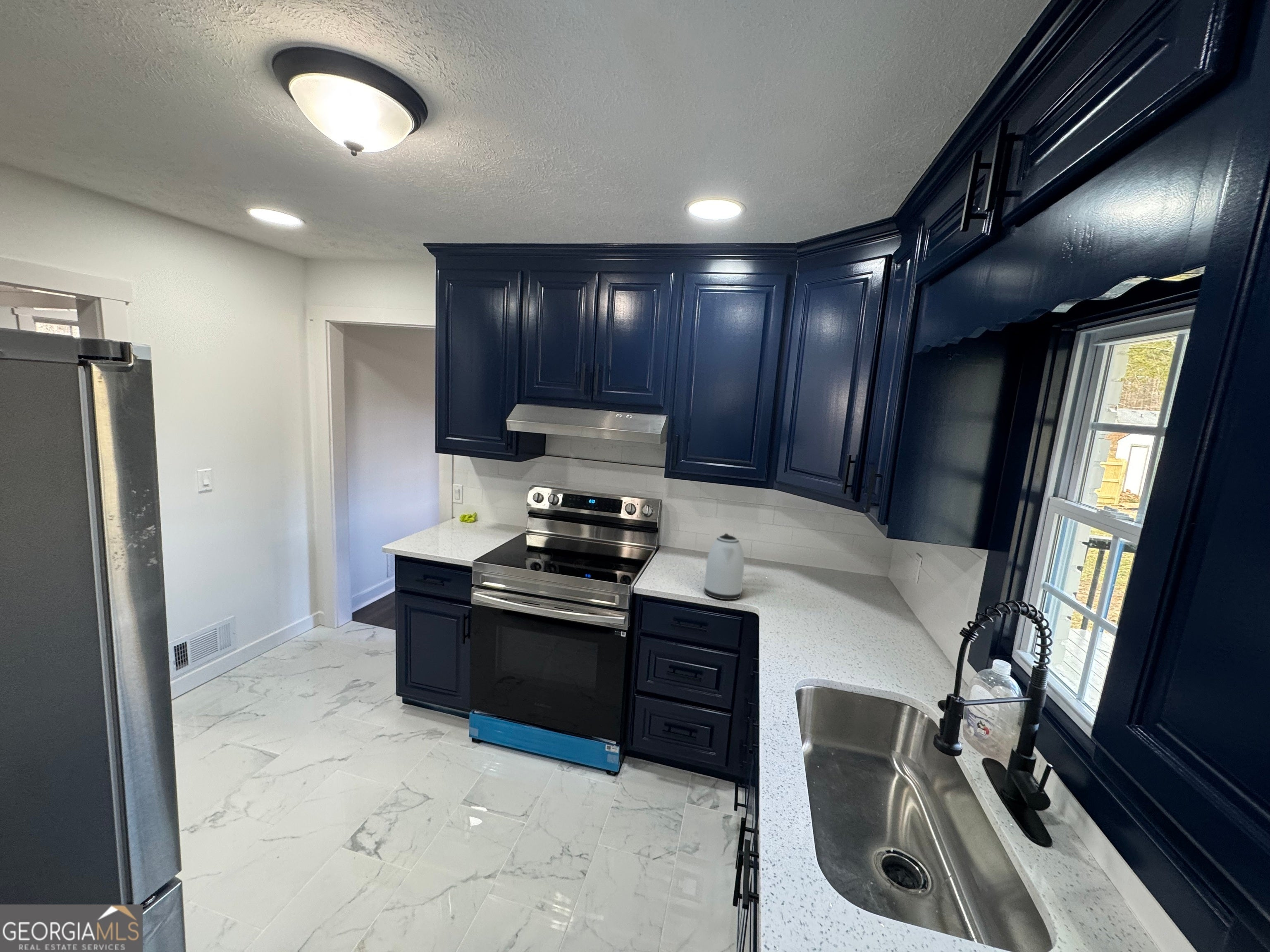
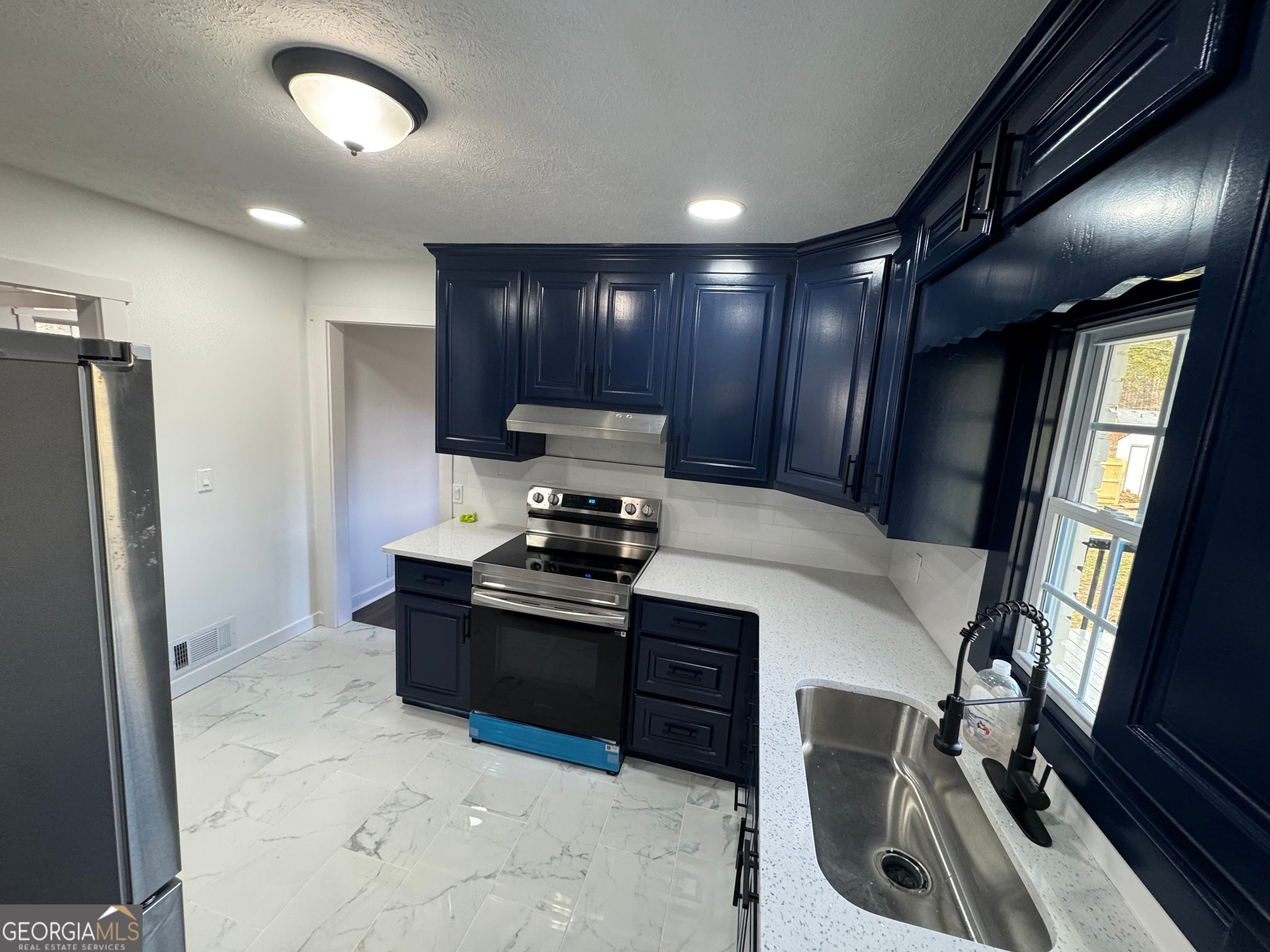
- kettle [704,533,745,600]
